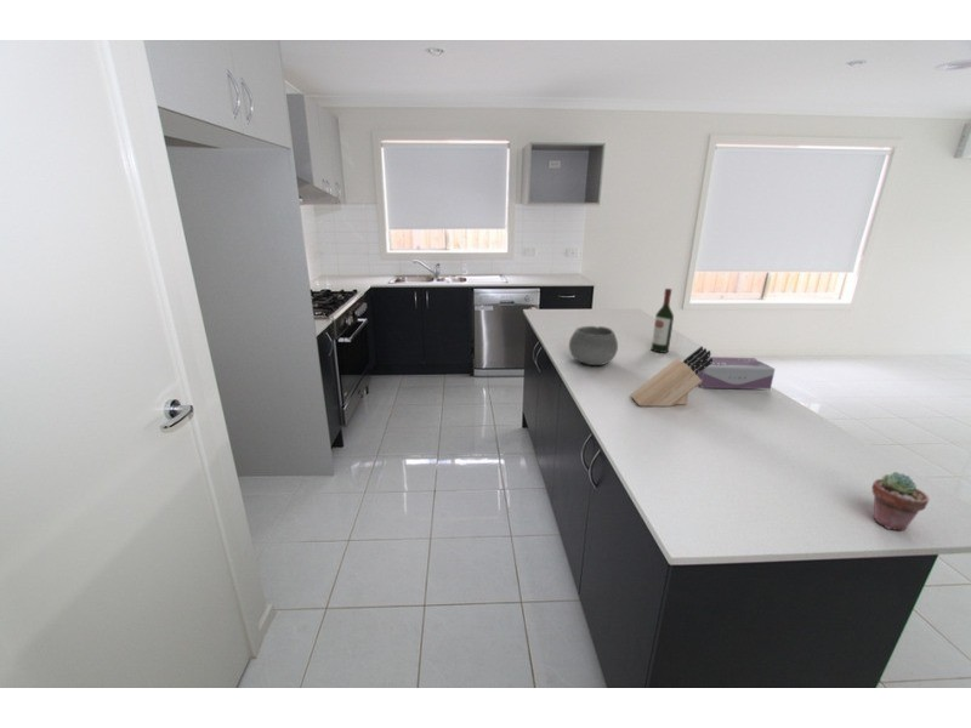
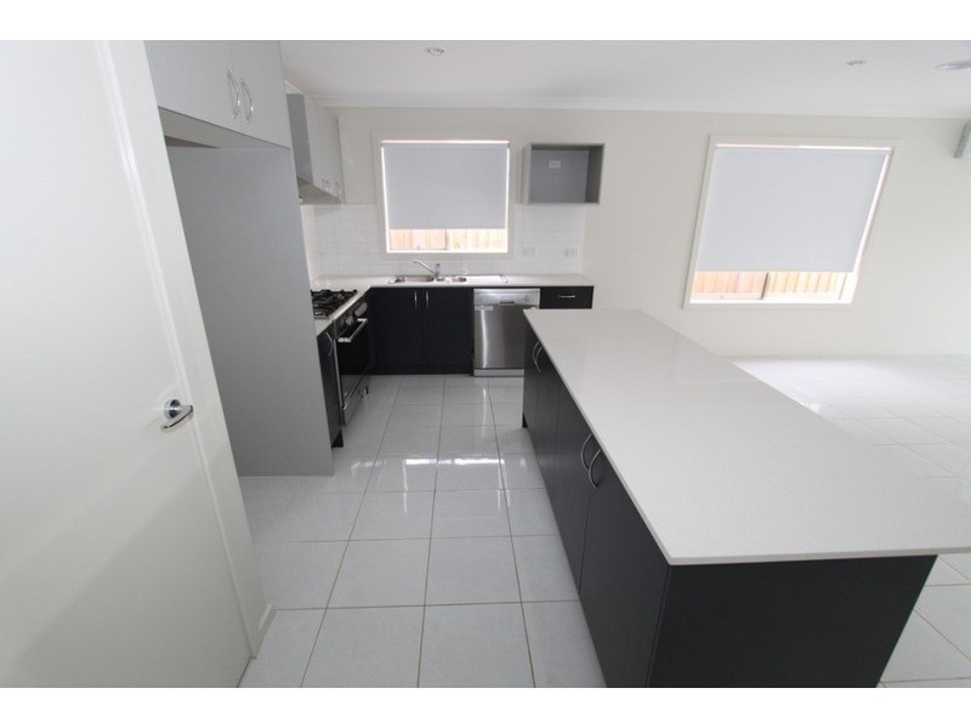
- tissue box [693,356,776,391]
- bowl [568,325,619,366]
- knife block [629,346,712,408]
- potted succulent [870,471,931,531]
- wine bottle [651,288,675,354]
